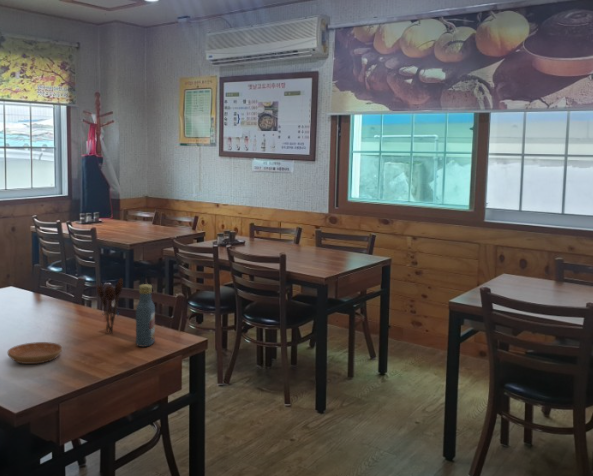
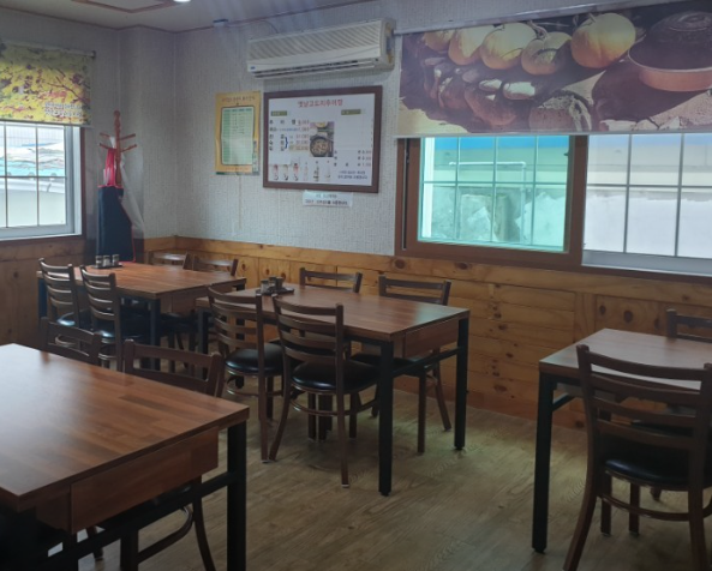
- utensil holder [96,277,124,334]
- vodka [135,283,156,348]
- saucer [7,341,63,365]
